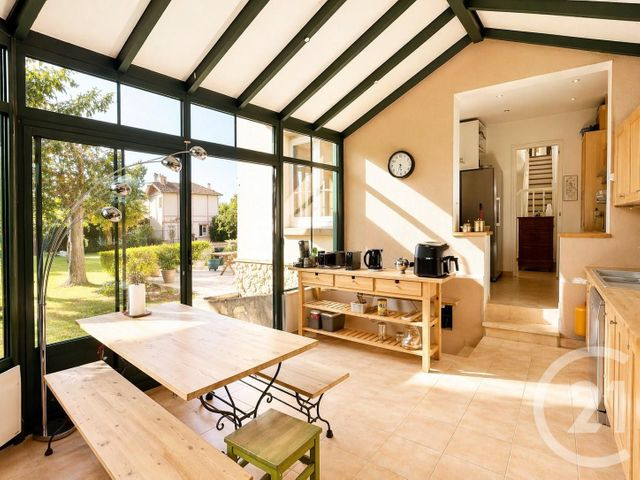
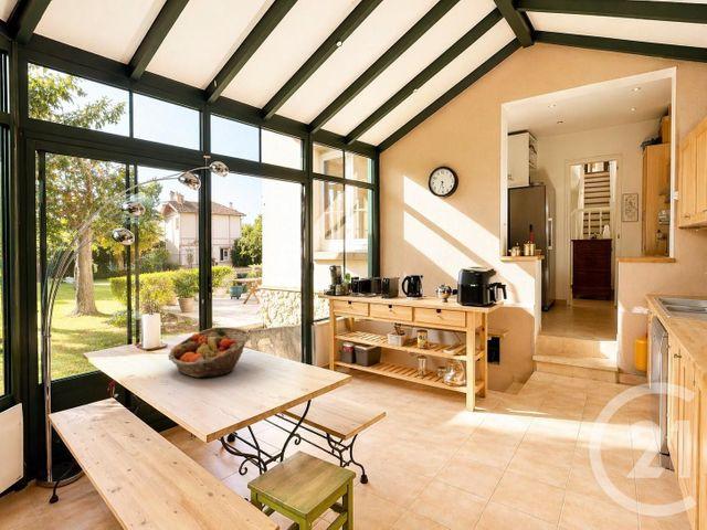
+ fruit basket [167,326,252,379]
